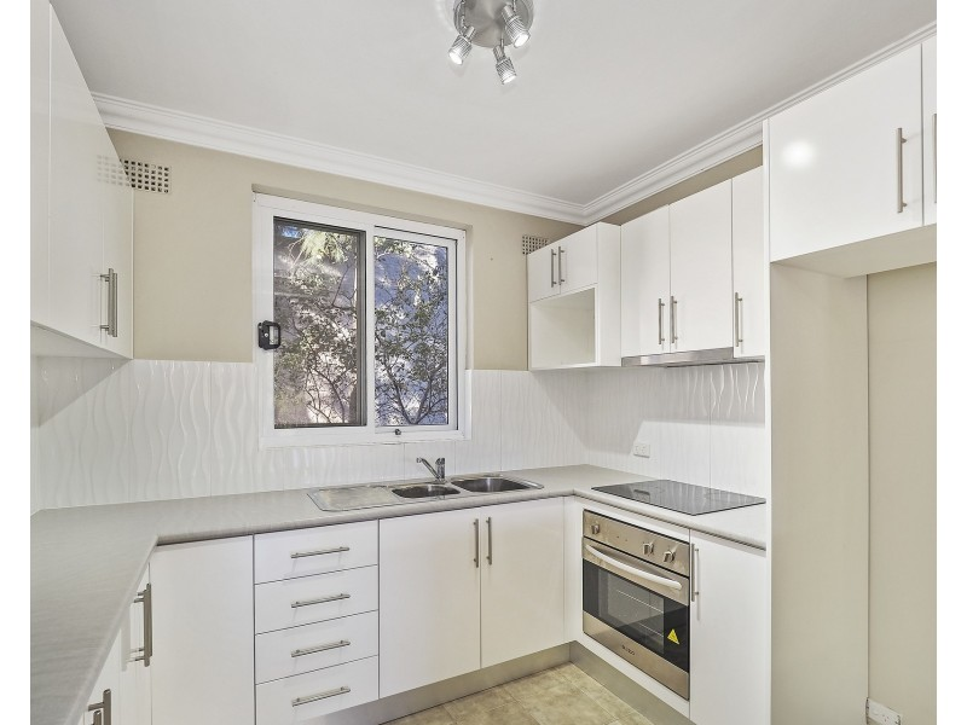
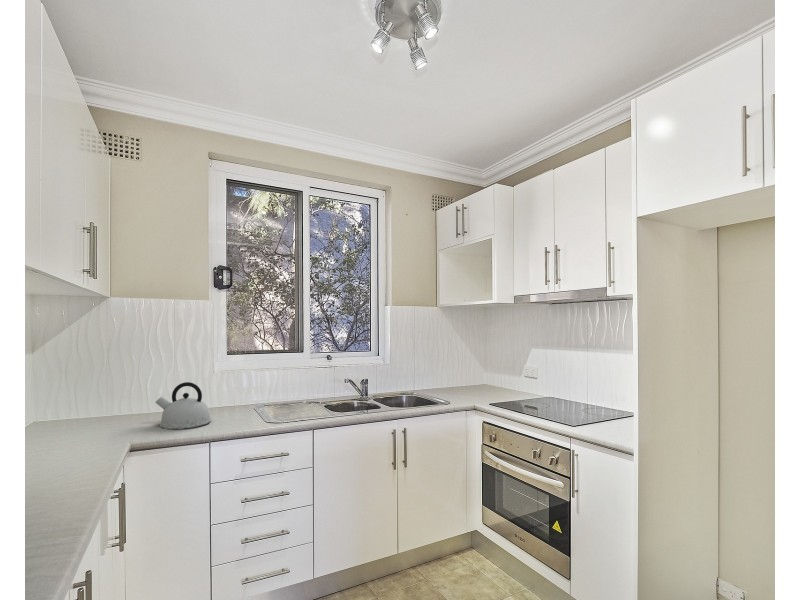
+ kettle [155,381,212,430]
